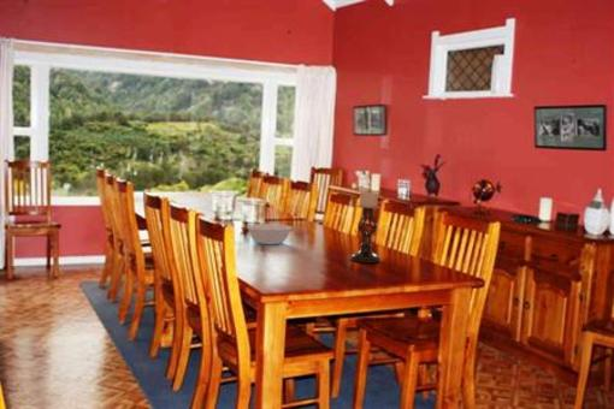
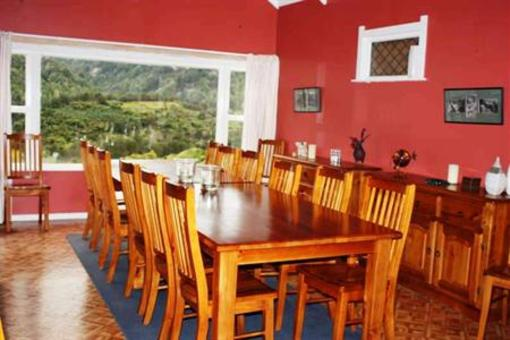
- candle holder [349,189,383,263]
- bowl [246,223,294,245]
